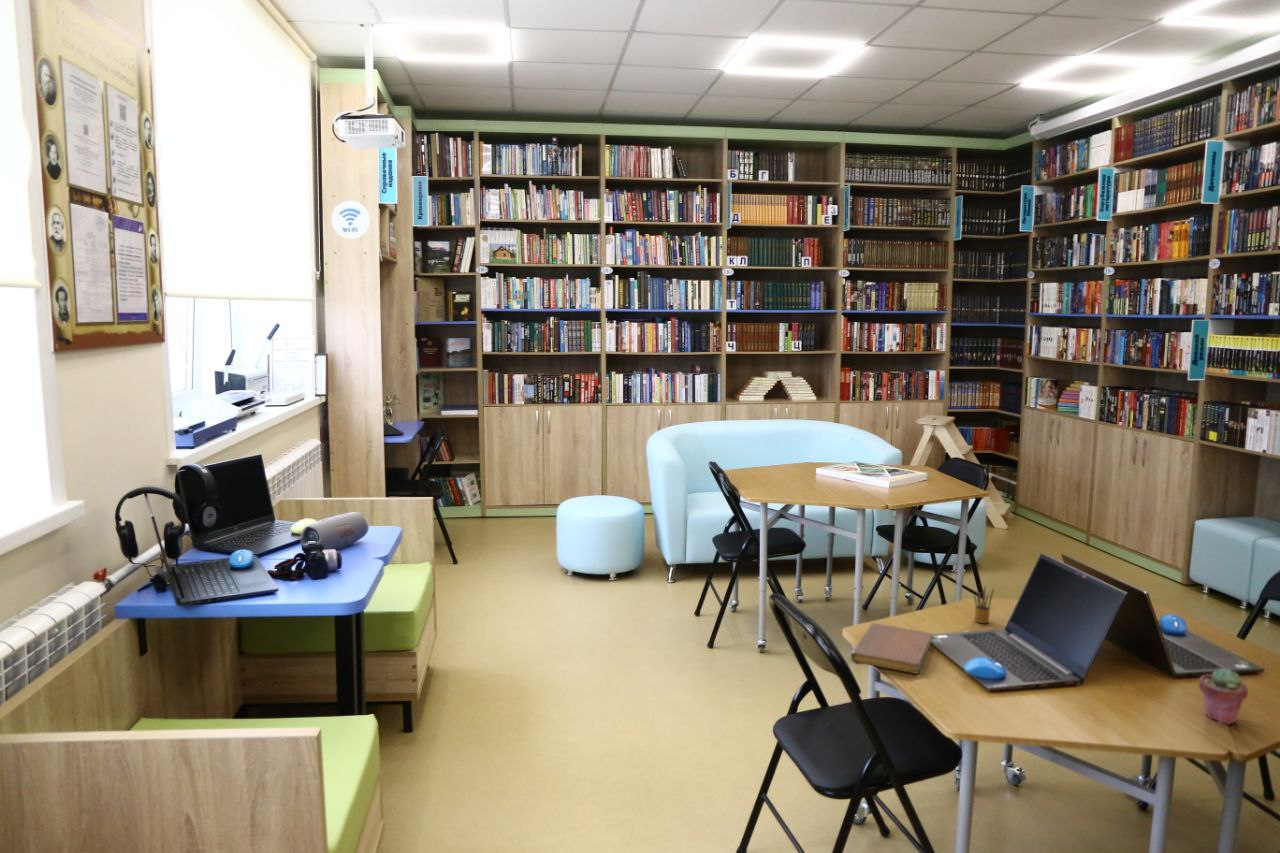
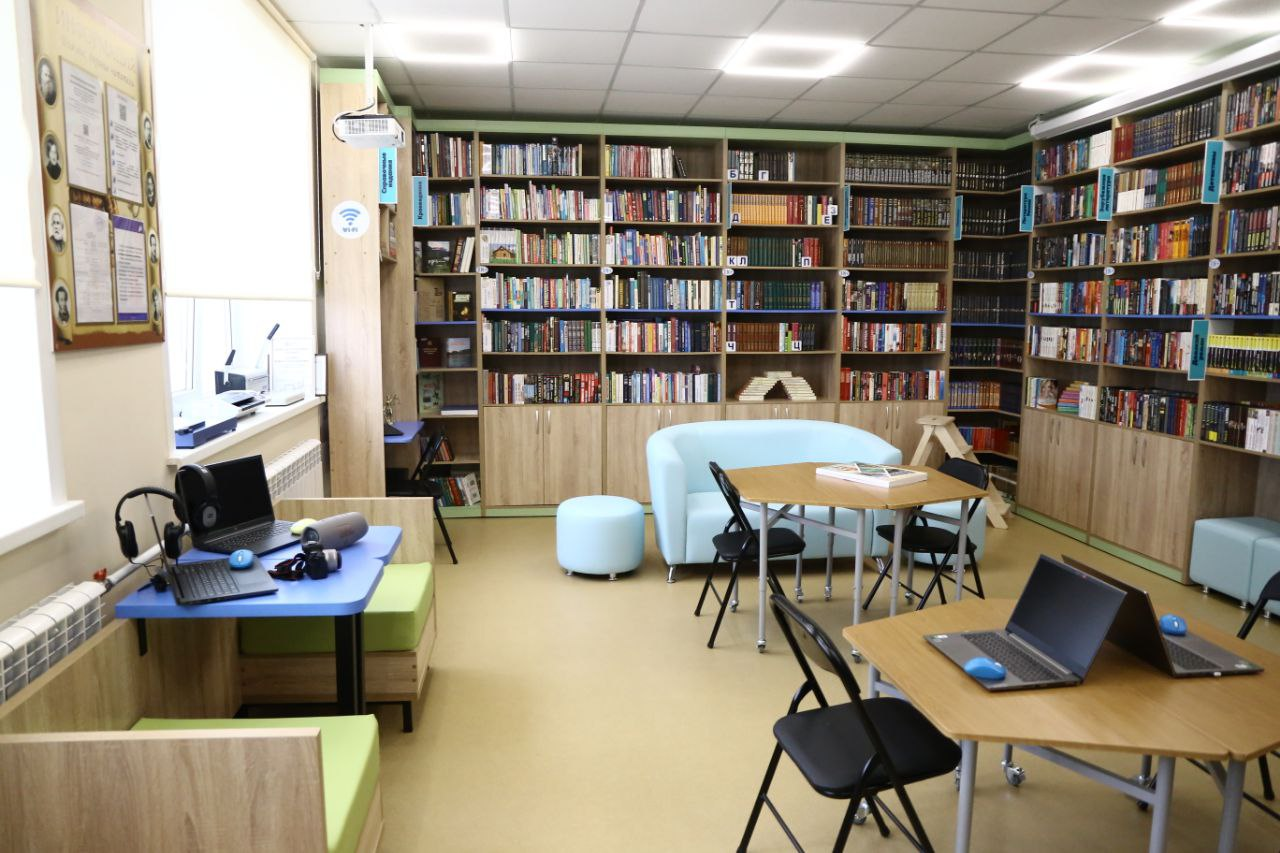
- notebook [850,622,933,675]
- potted succulent [1198,667,1249,725]
- pencil box [973,585,995,624]
